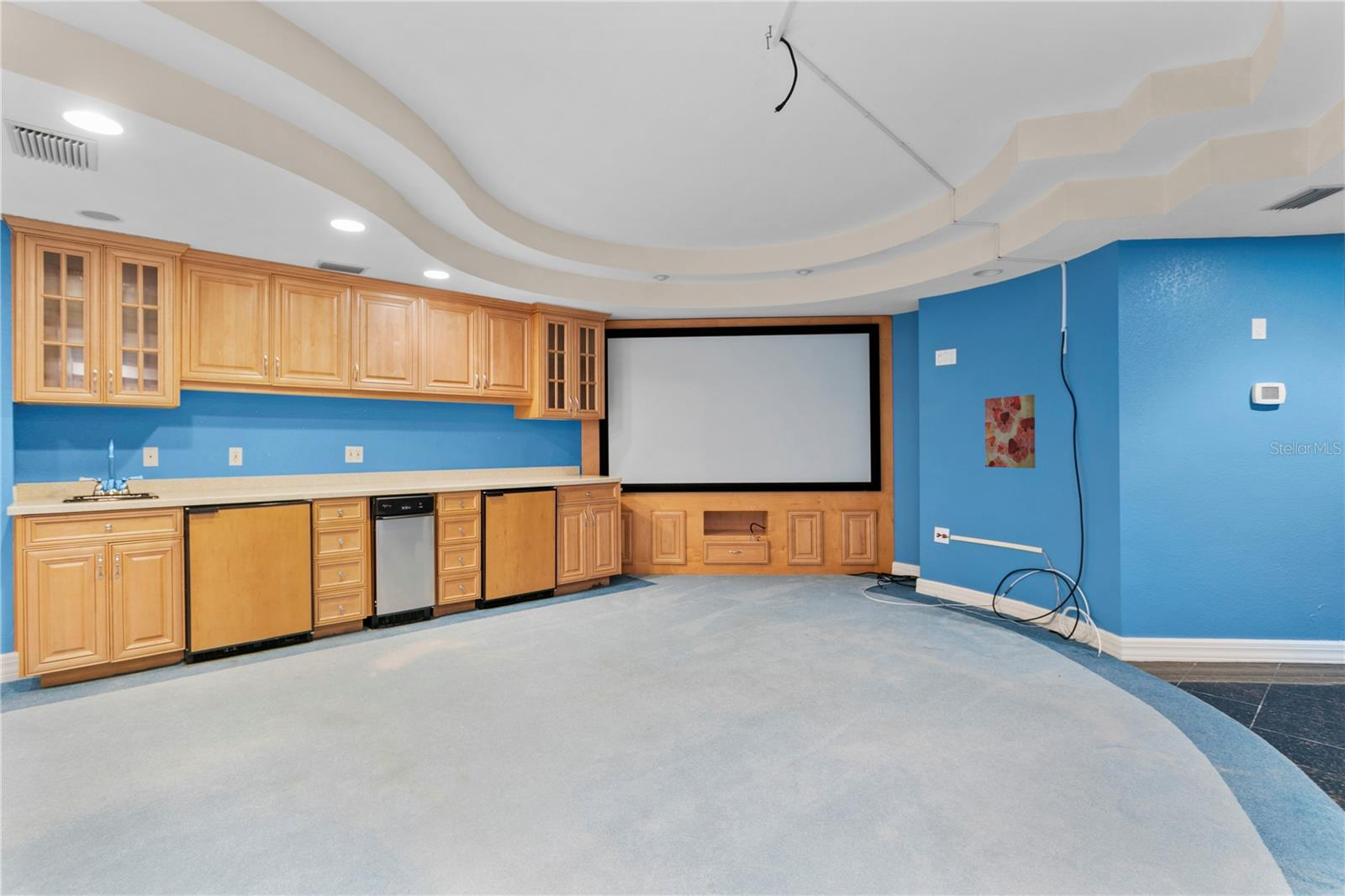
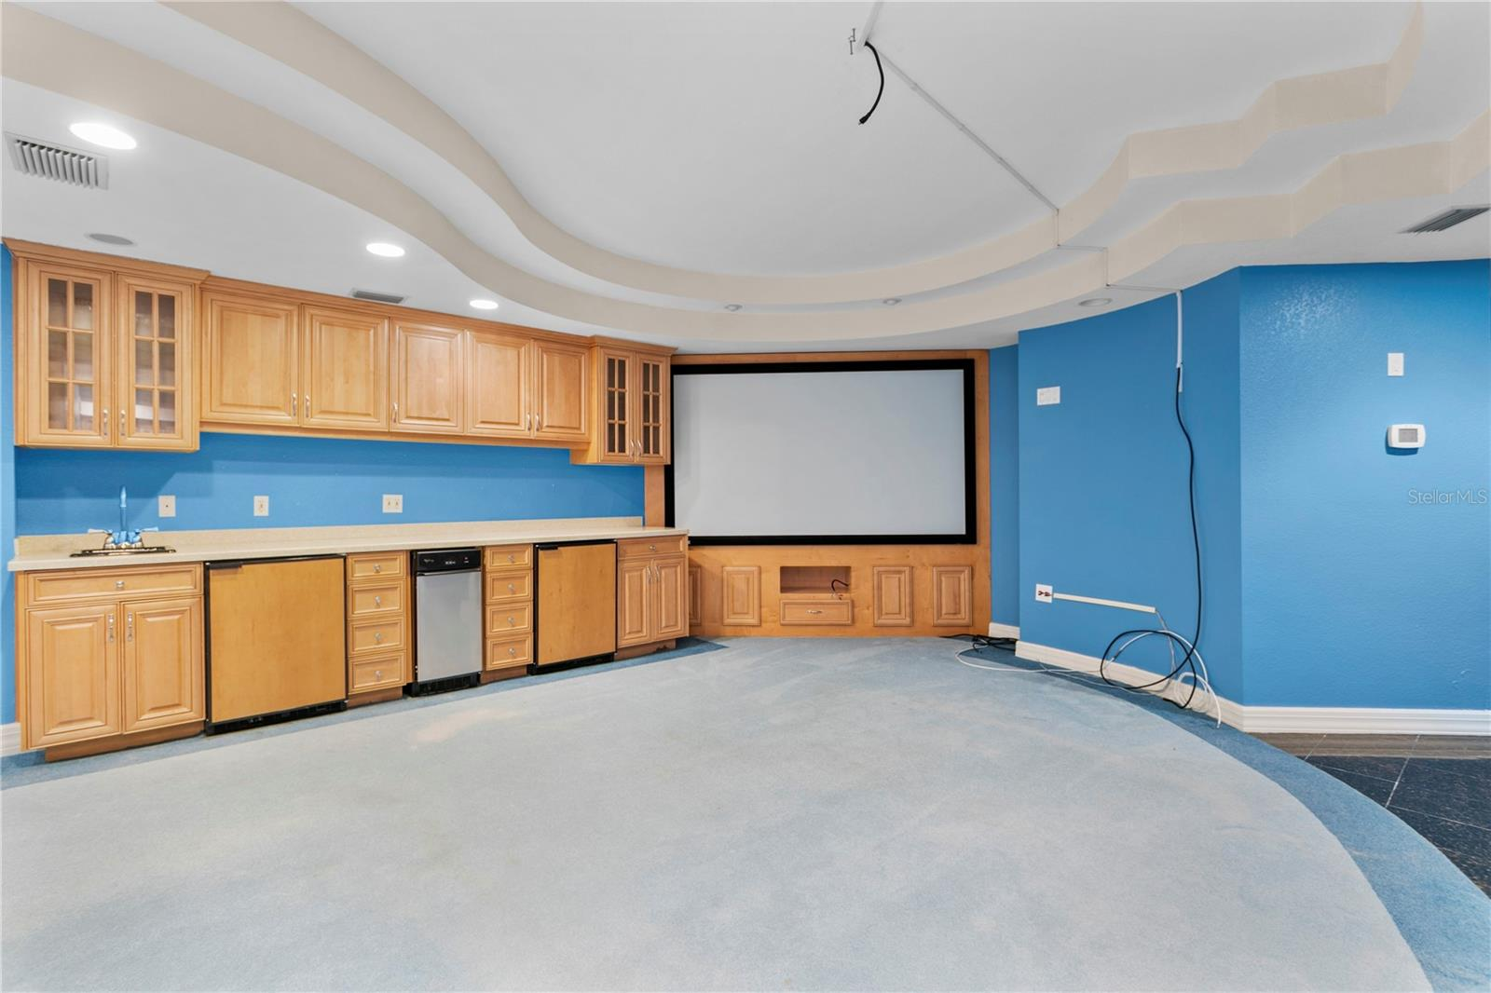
- wall art [984,393,1036,469]
